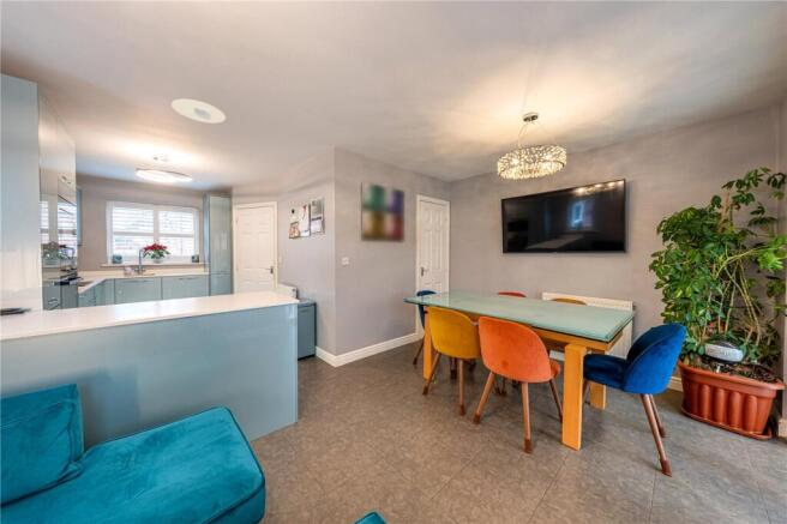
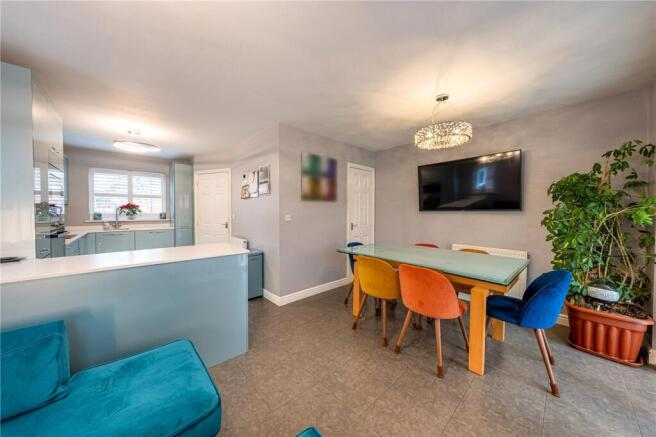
- recessed light [170,98,227,124]
